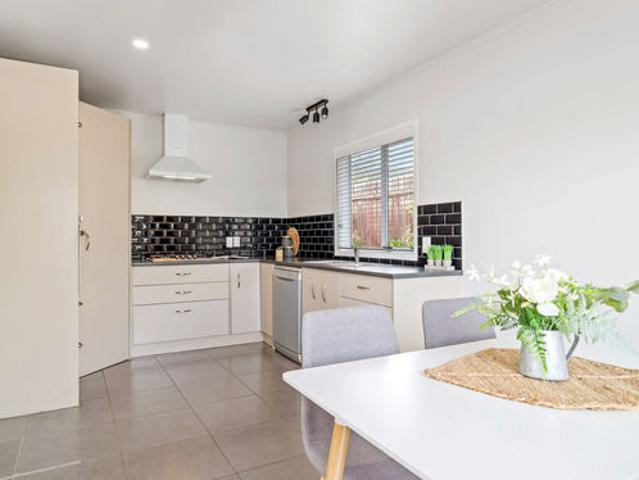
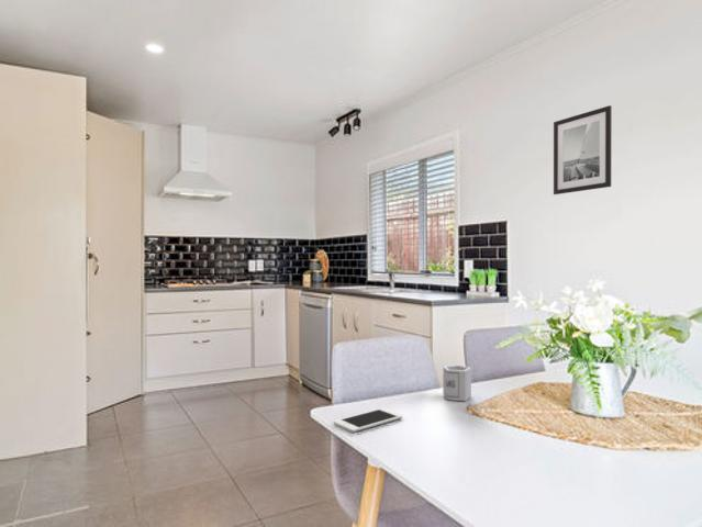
+ cell phone [333,407,403,434]
+ cup [442,363,472,402]
+ wall art [553,104,613,195]
